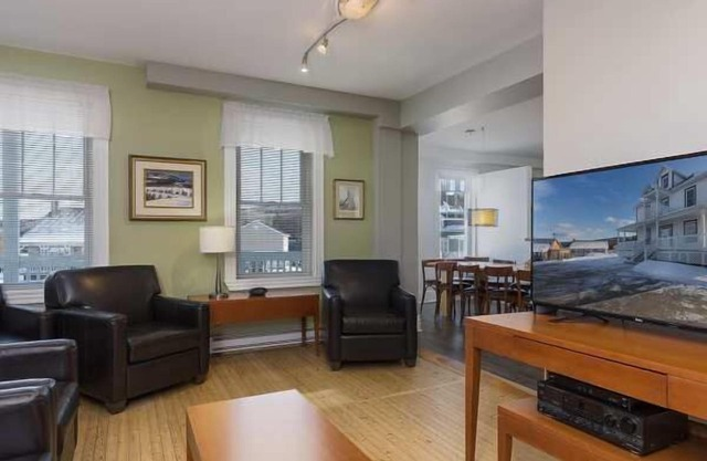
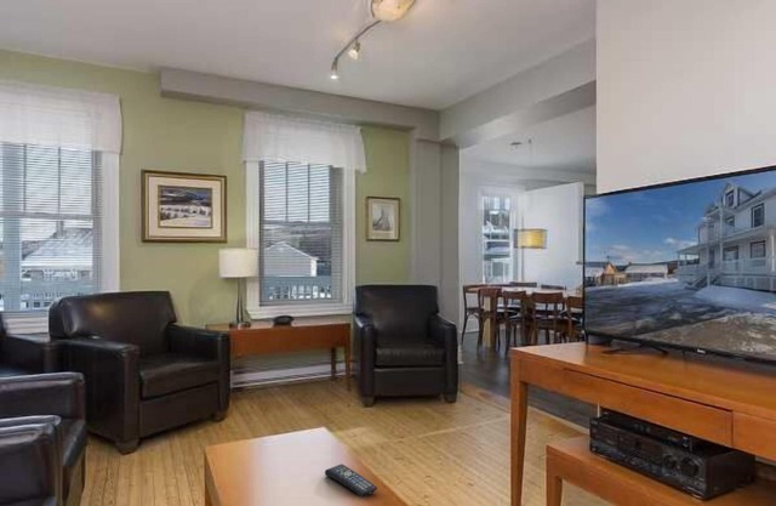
+ remote control [324,464,378,498]
